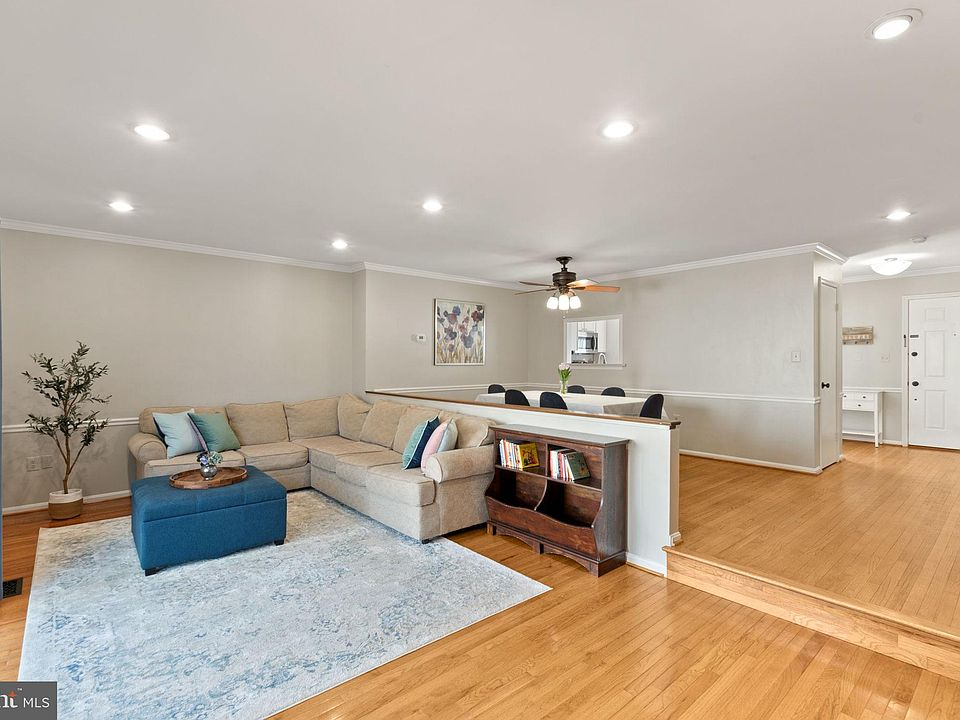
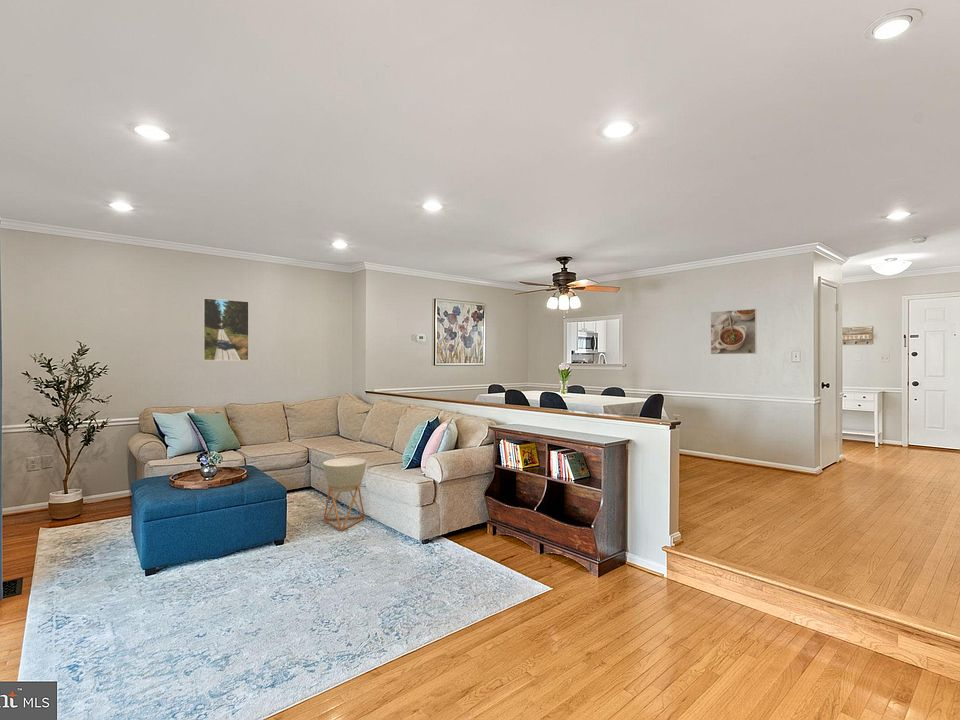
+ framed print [202,297,250,361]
+ planter [322,457,367,531]
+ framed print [710,308,758,355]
